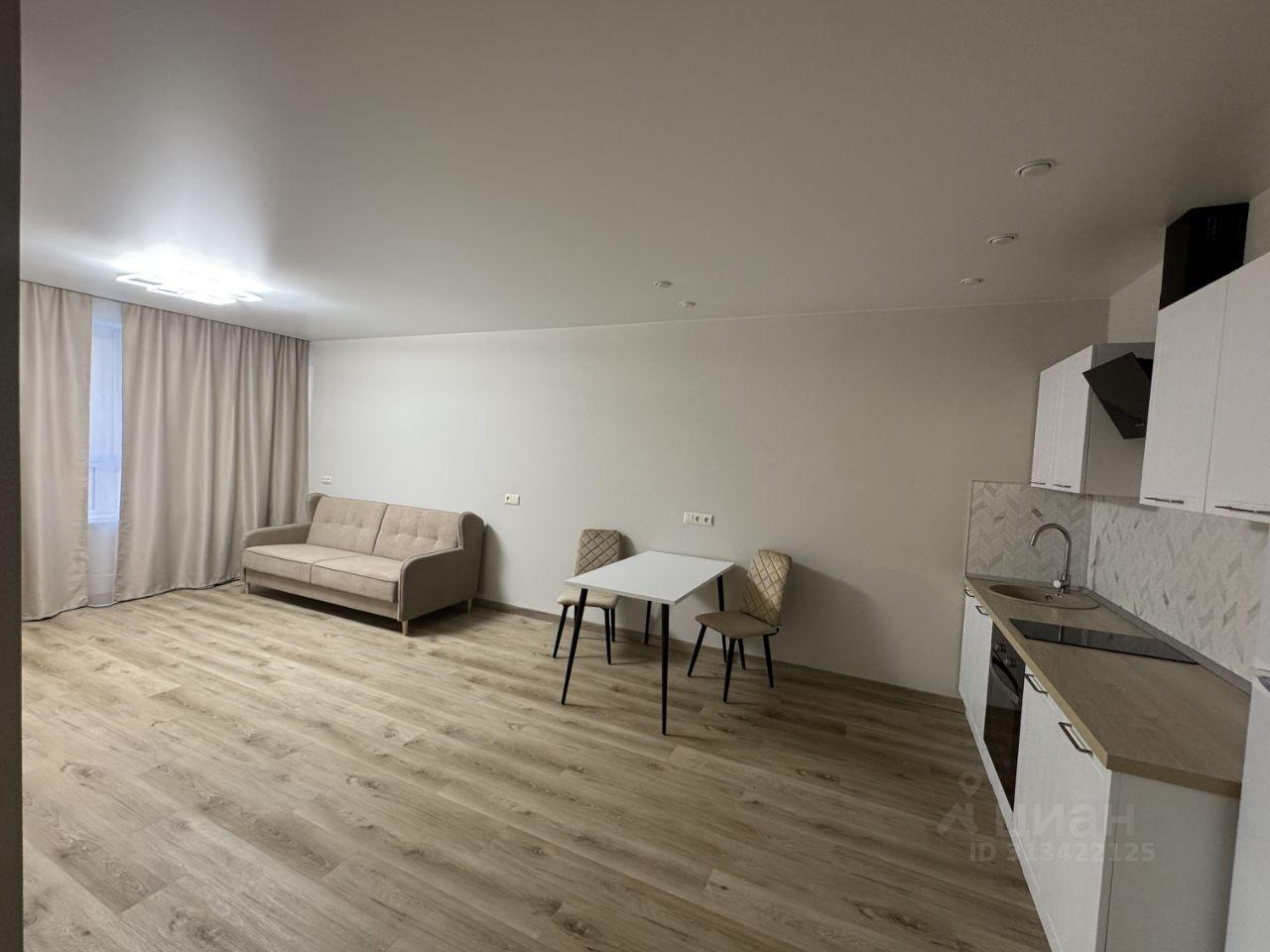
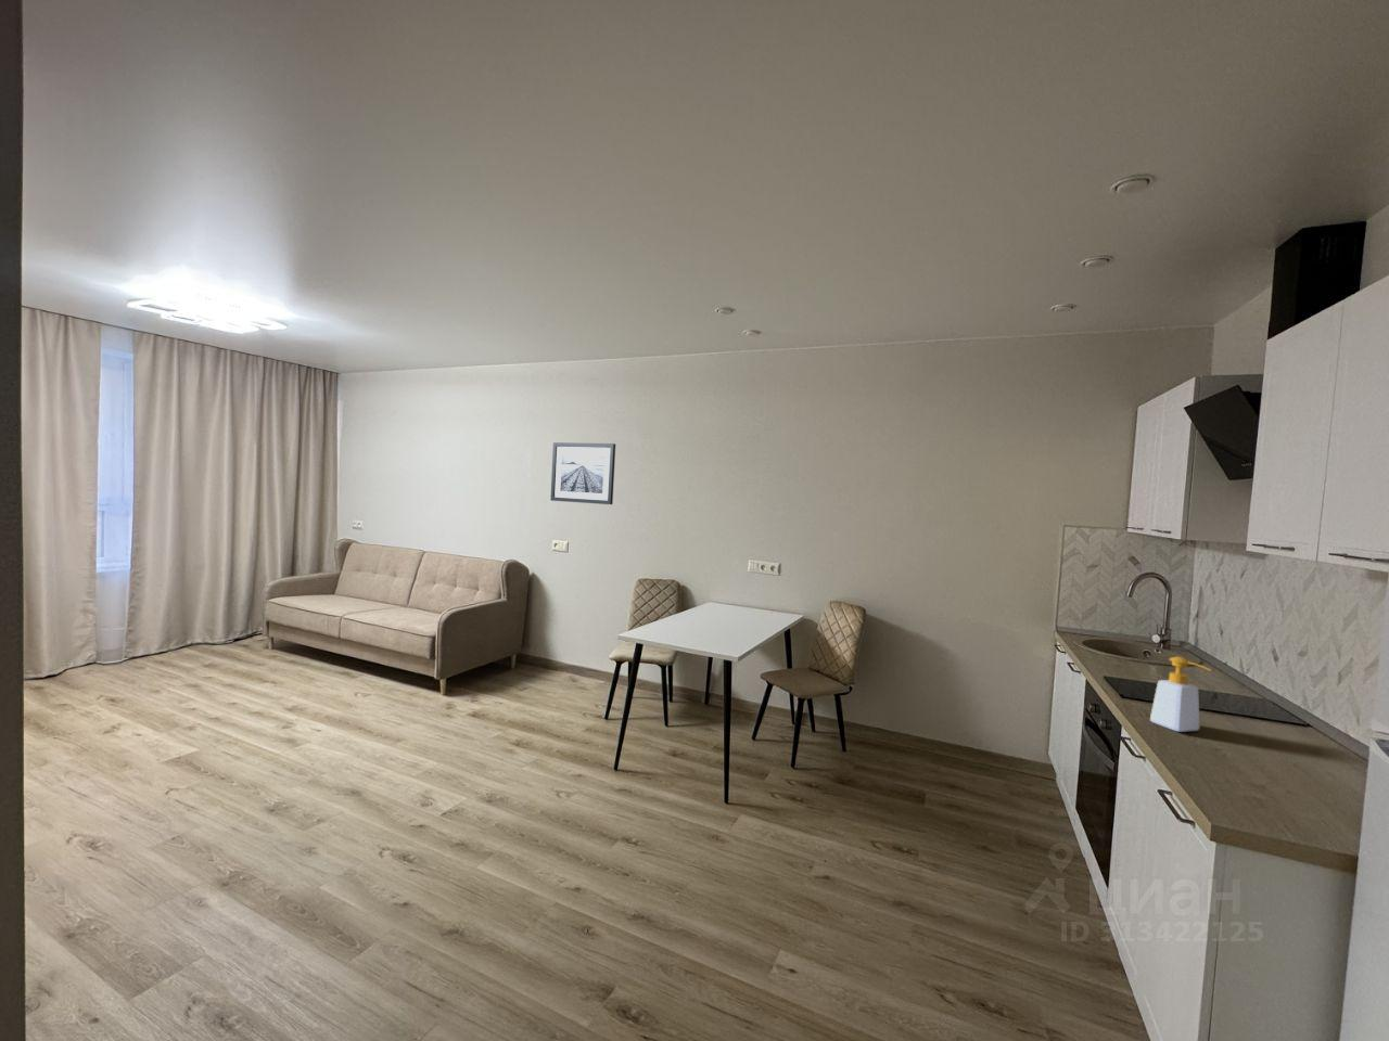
+ wall art [549,442,617,505]
+ soap bottle [1149,656,1212,733]
